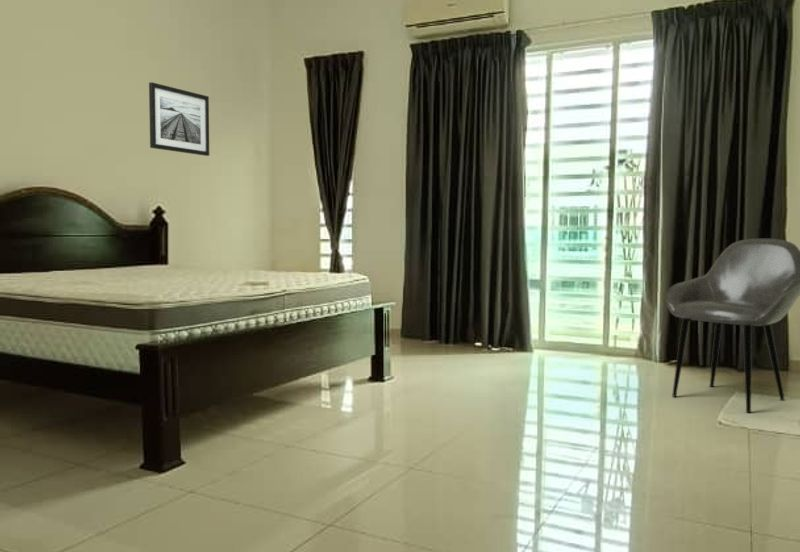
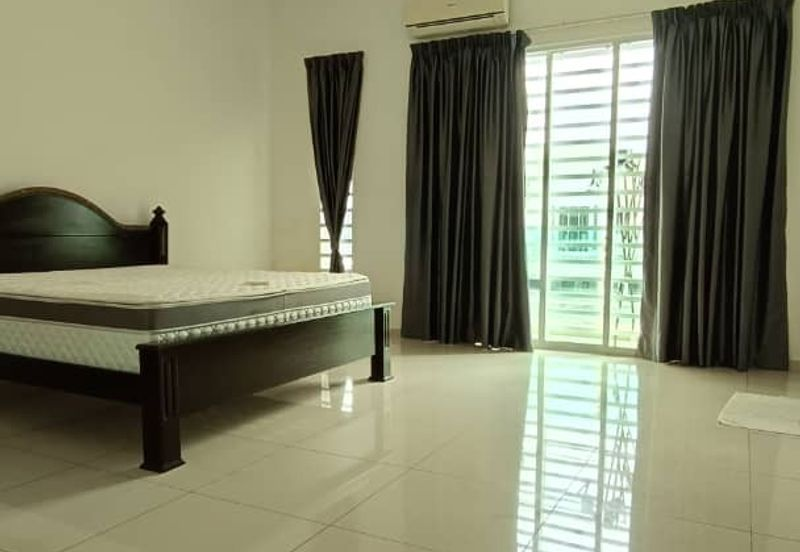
- wall art [148,81,210,157]
- armchair [665,238,800,413]
